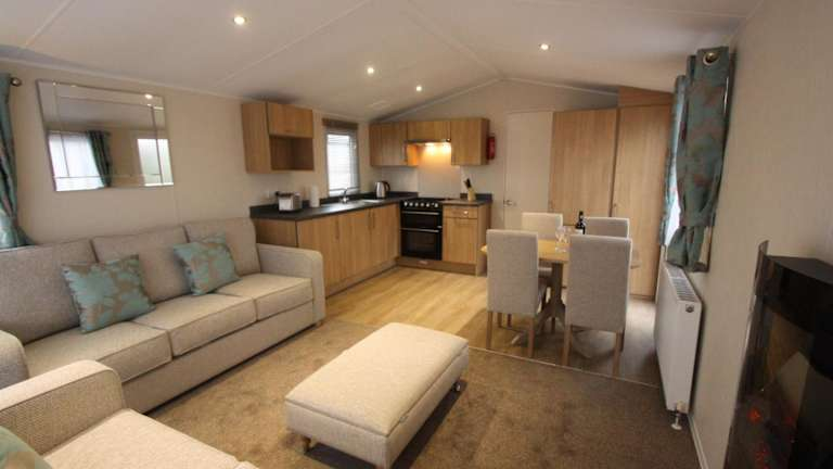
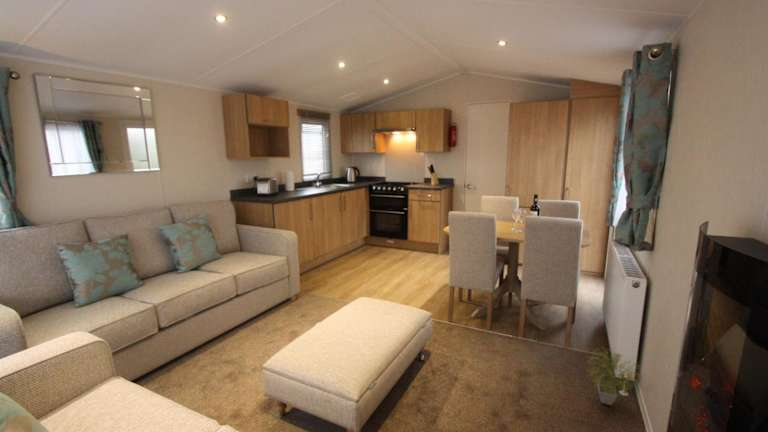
+ potted plant [586,346,647,406]
